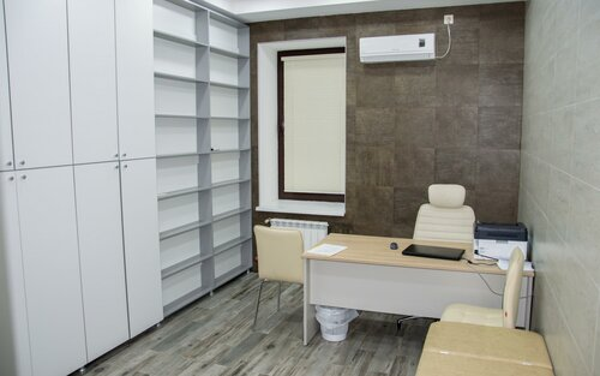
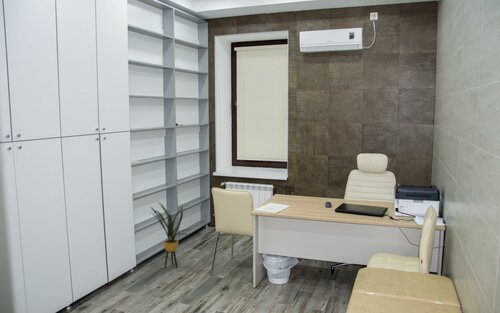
+ house plant [146,201,191,269]
